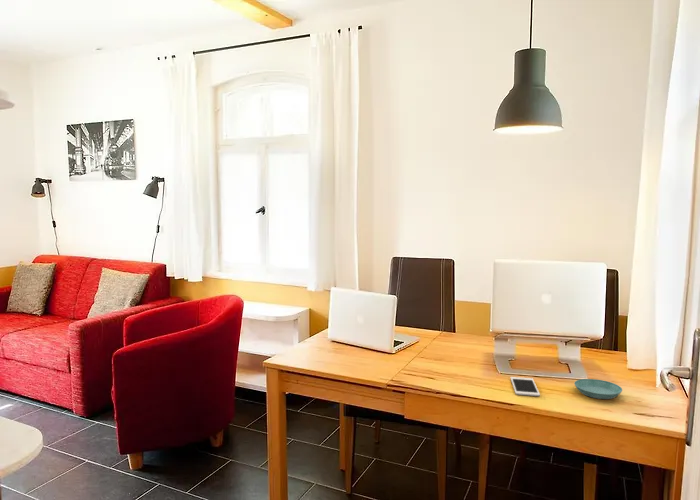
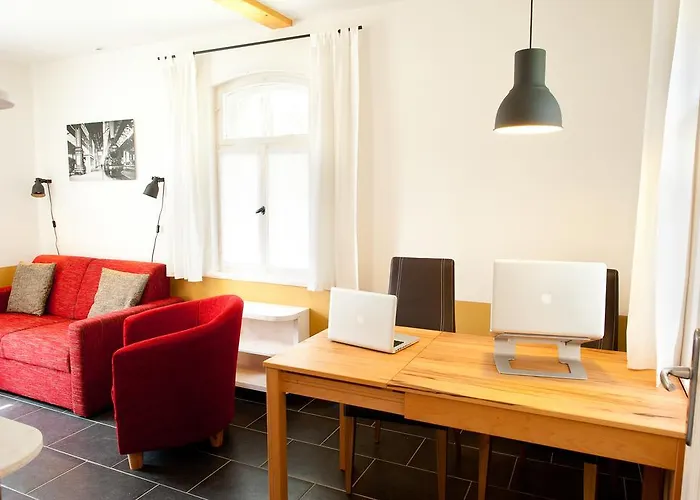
- cell phone [510,376,541,397]
- saucer [573,378,623,400]
